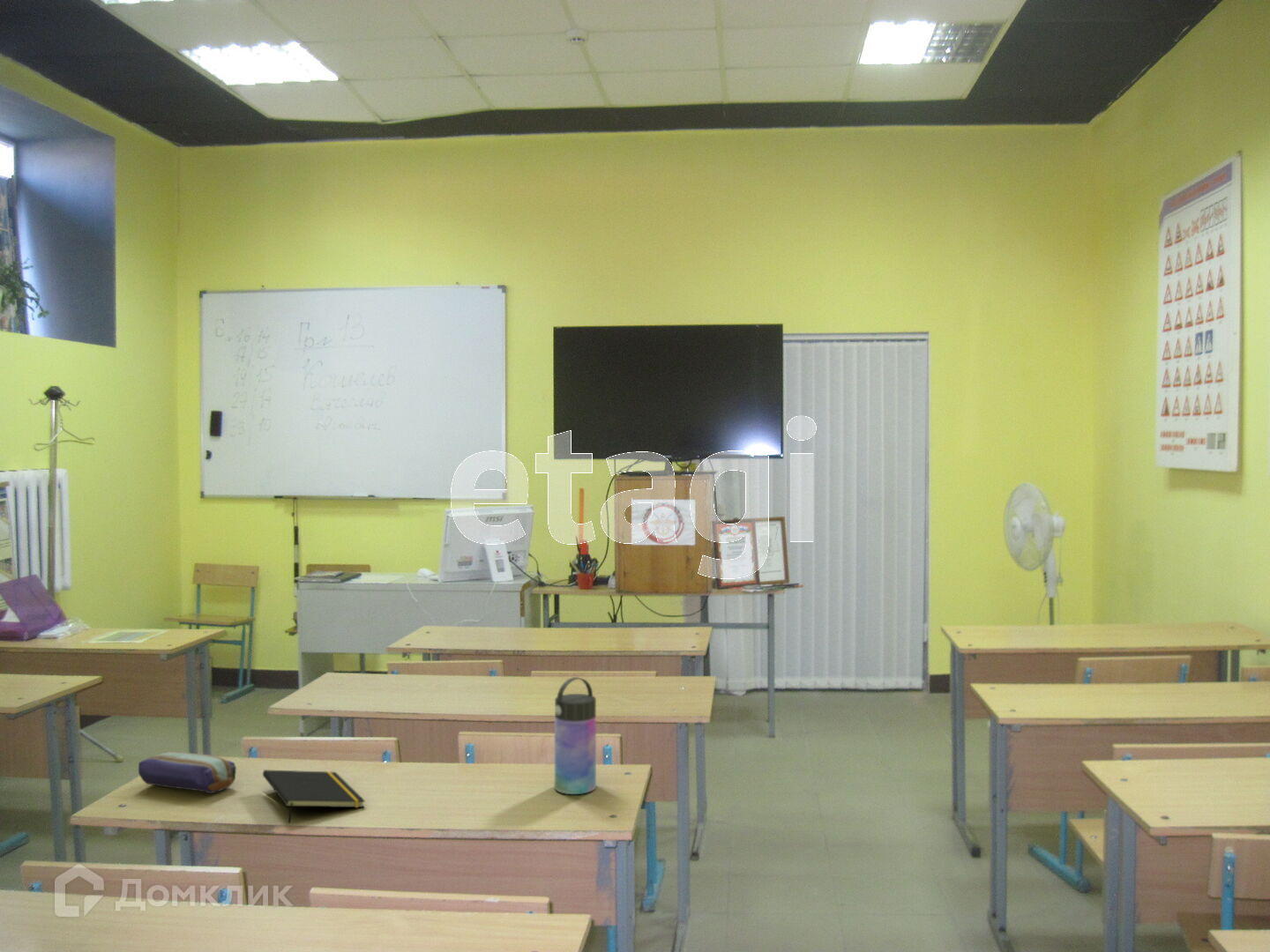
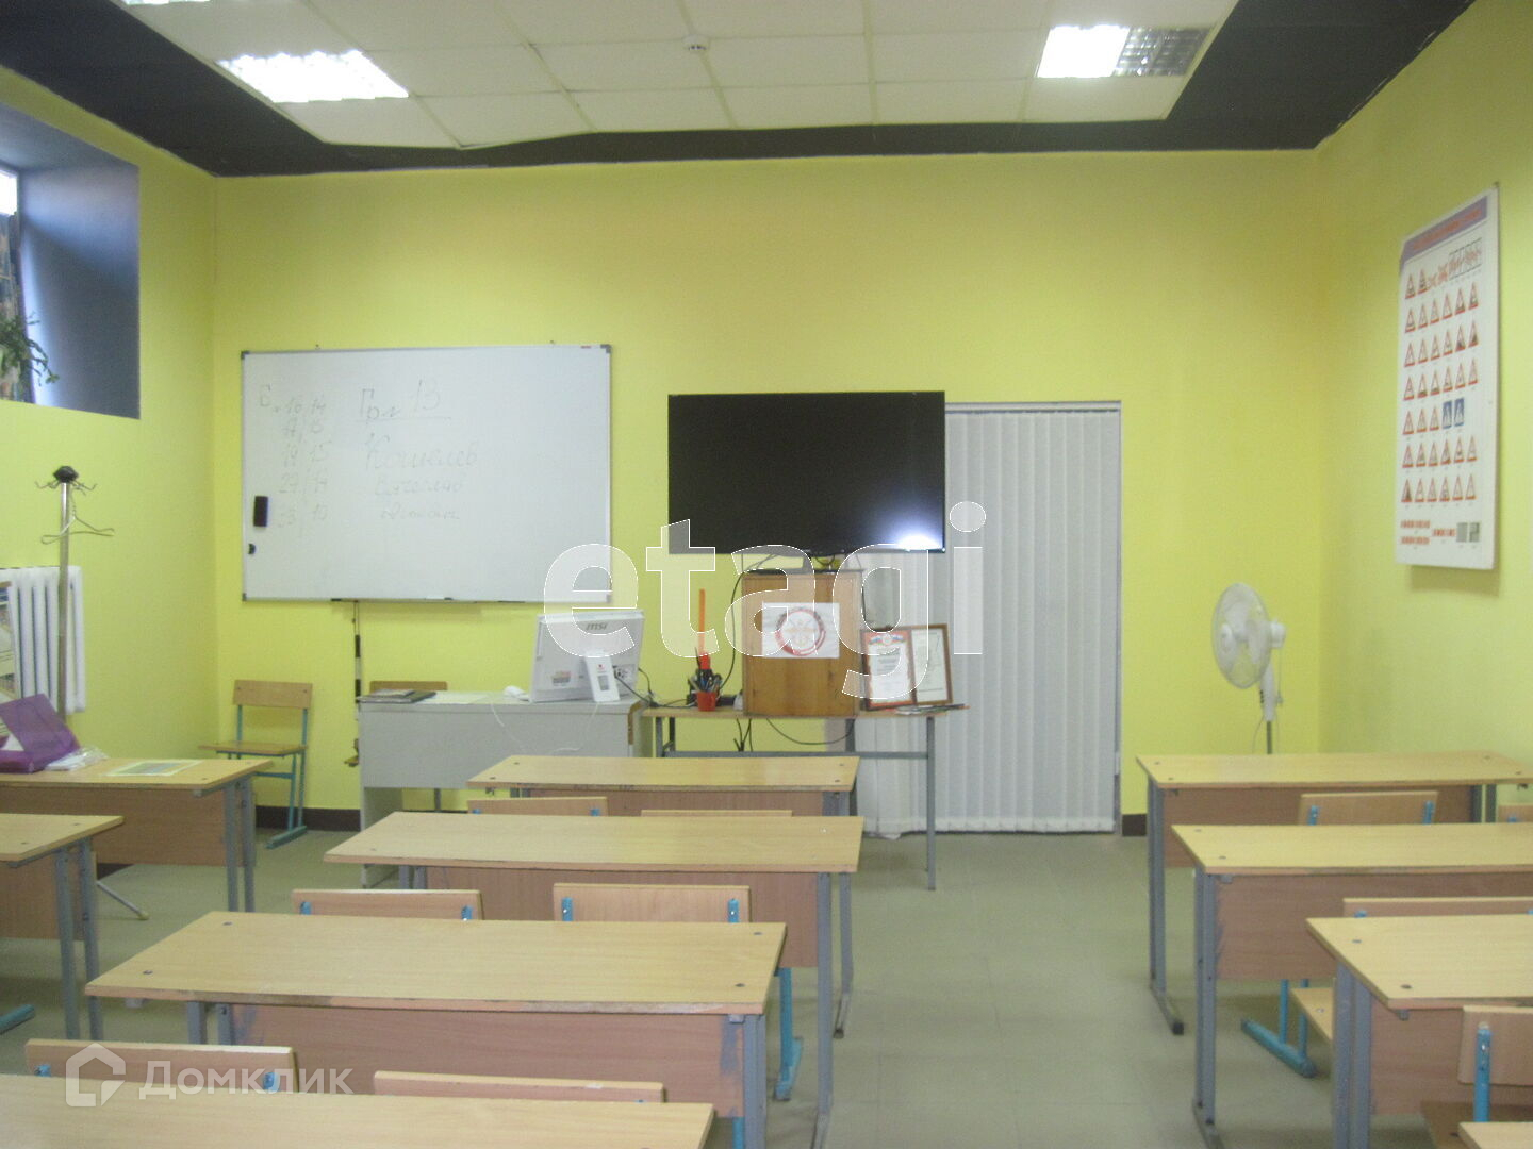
- notepad [262,769,366,823]
- pencil case [138,750,237,794]
- water bottle [554,676,597,795]
